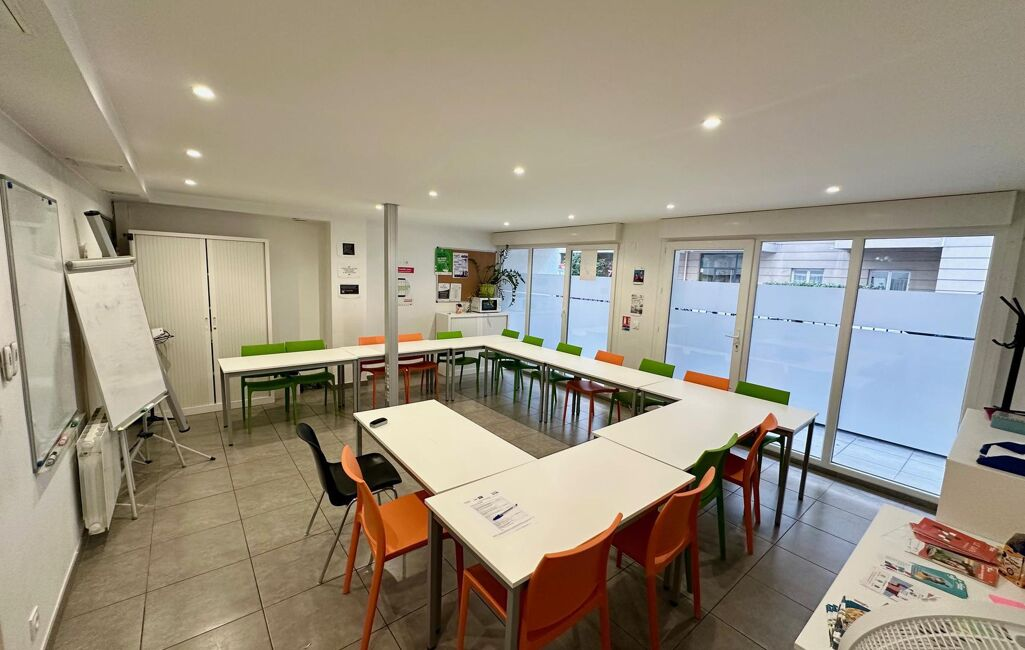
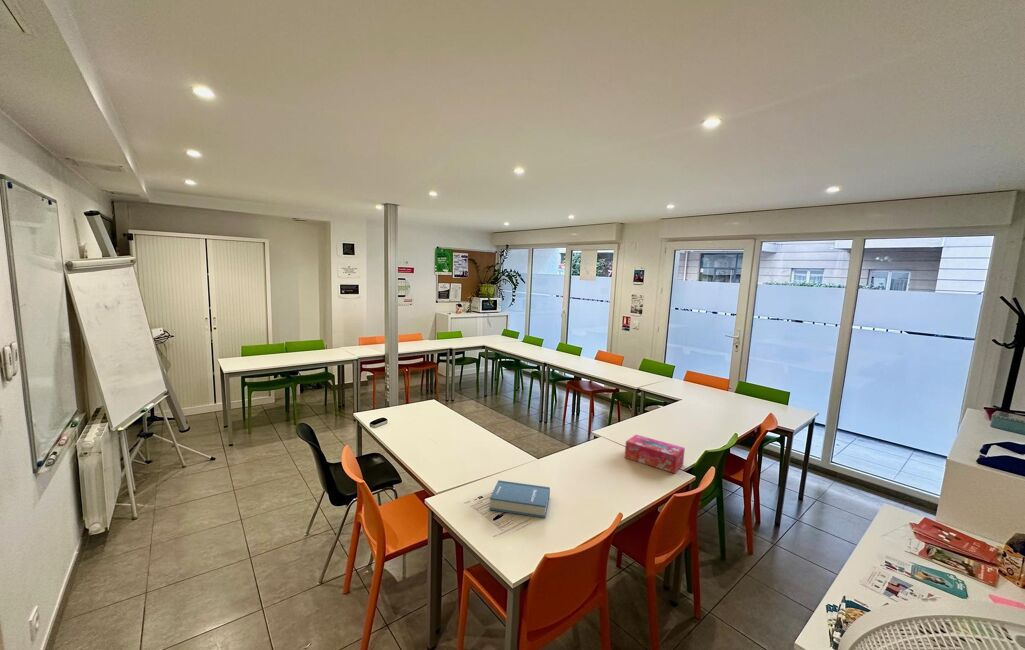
+ tissue box [624,434,686,474]
+ hardback book [489,479,551,519]
